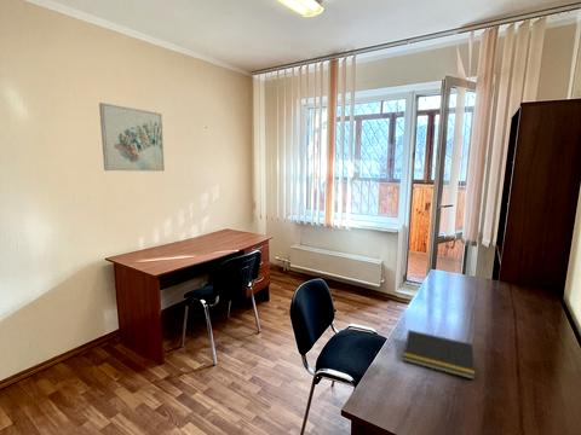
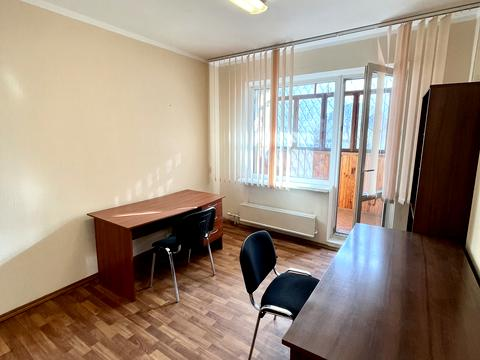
- notepad [402,329,476,381]
- wall art [98,102,166,173]
